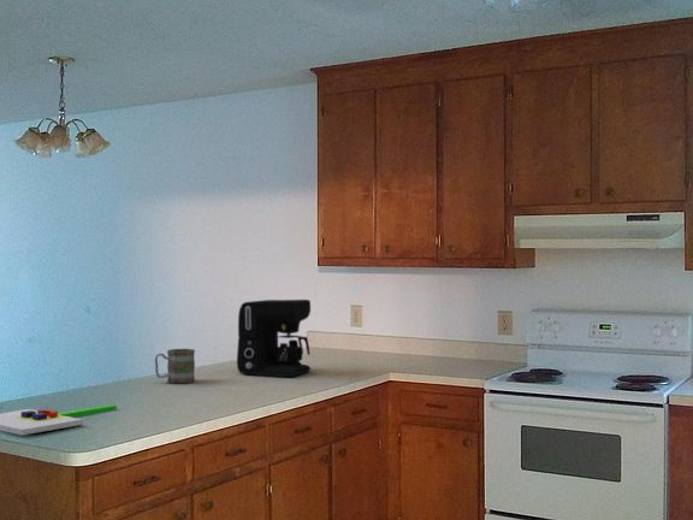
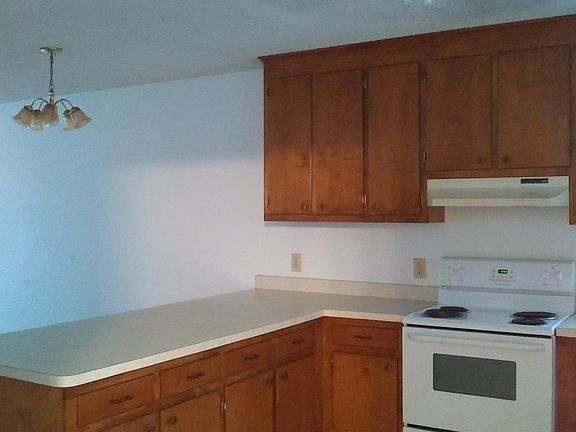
- coffee maker [236,299,312,378]
- chopping board [0,403,118,436]
- mug [154,348,196,384]
